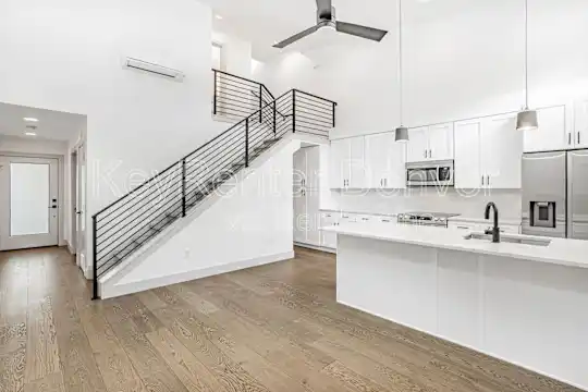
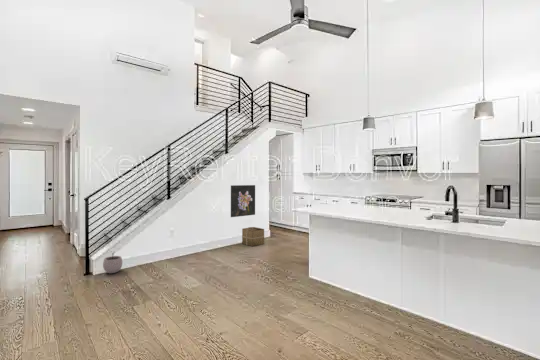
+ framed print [230,184,256,218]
+ cardboard box [241,226,265,247]
+ plant pot [102,252,123,274]
